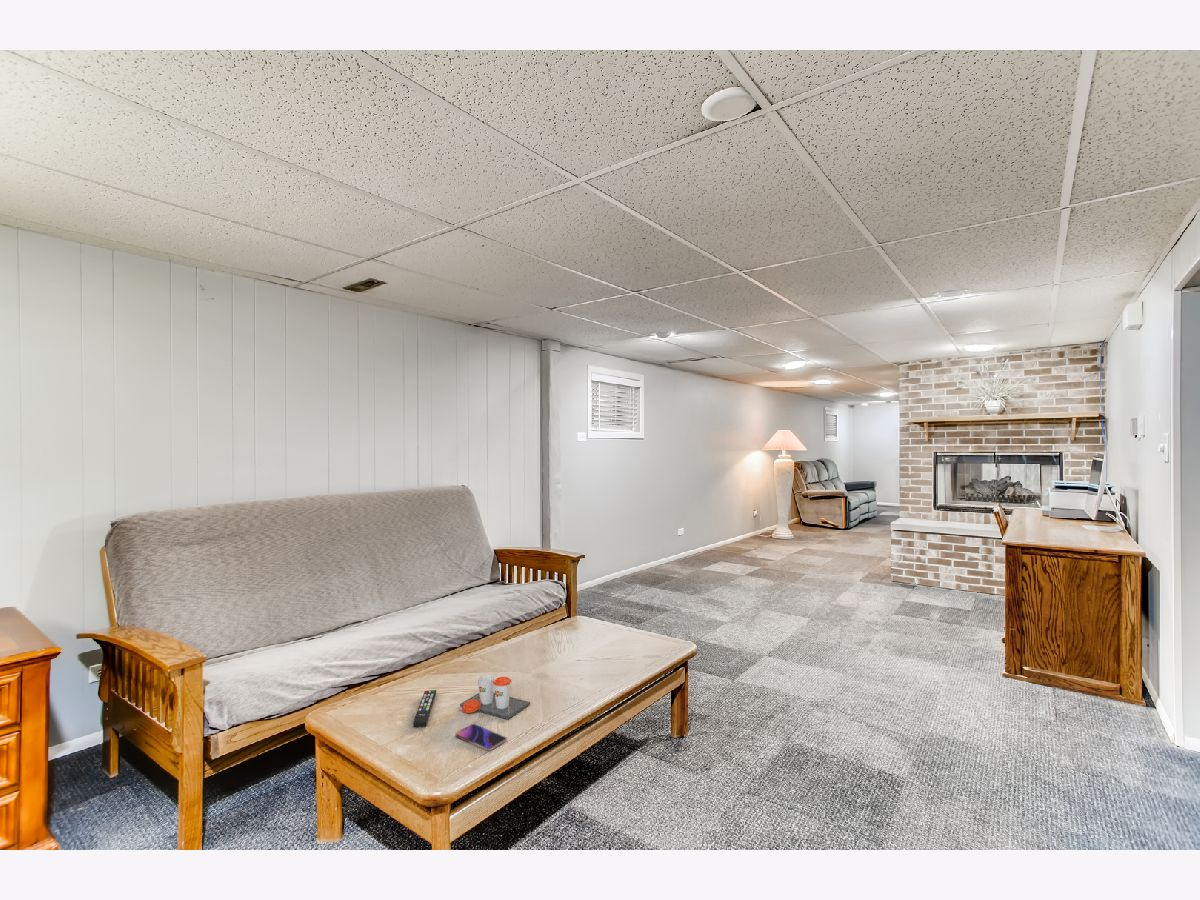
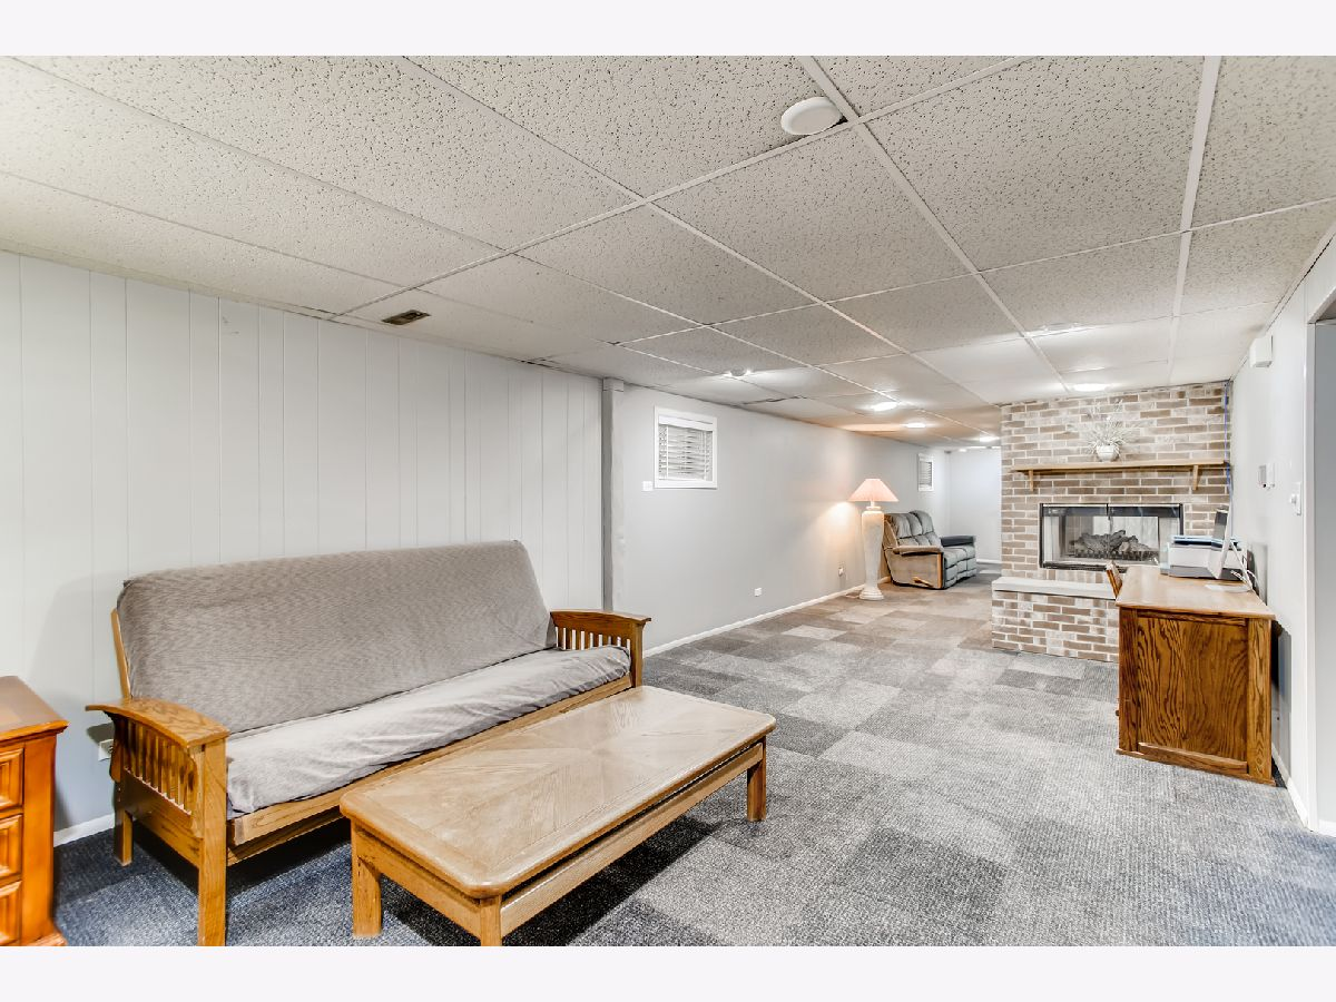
- cup [459,674,531,720]
- smartphone [455,723,508,752]
- remote control [412,689,437,728]
